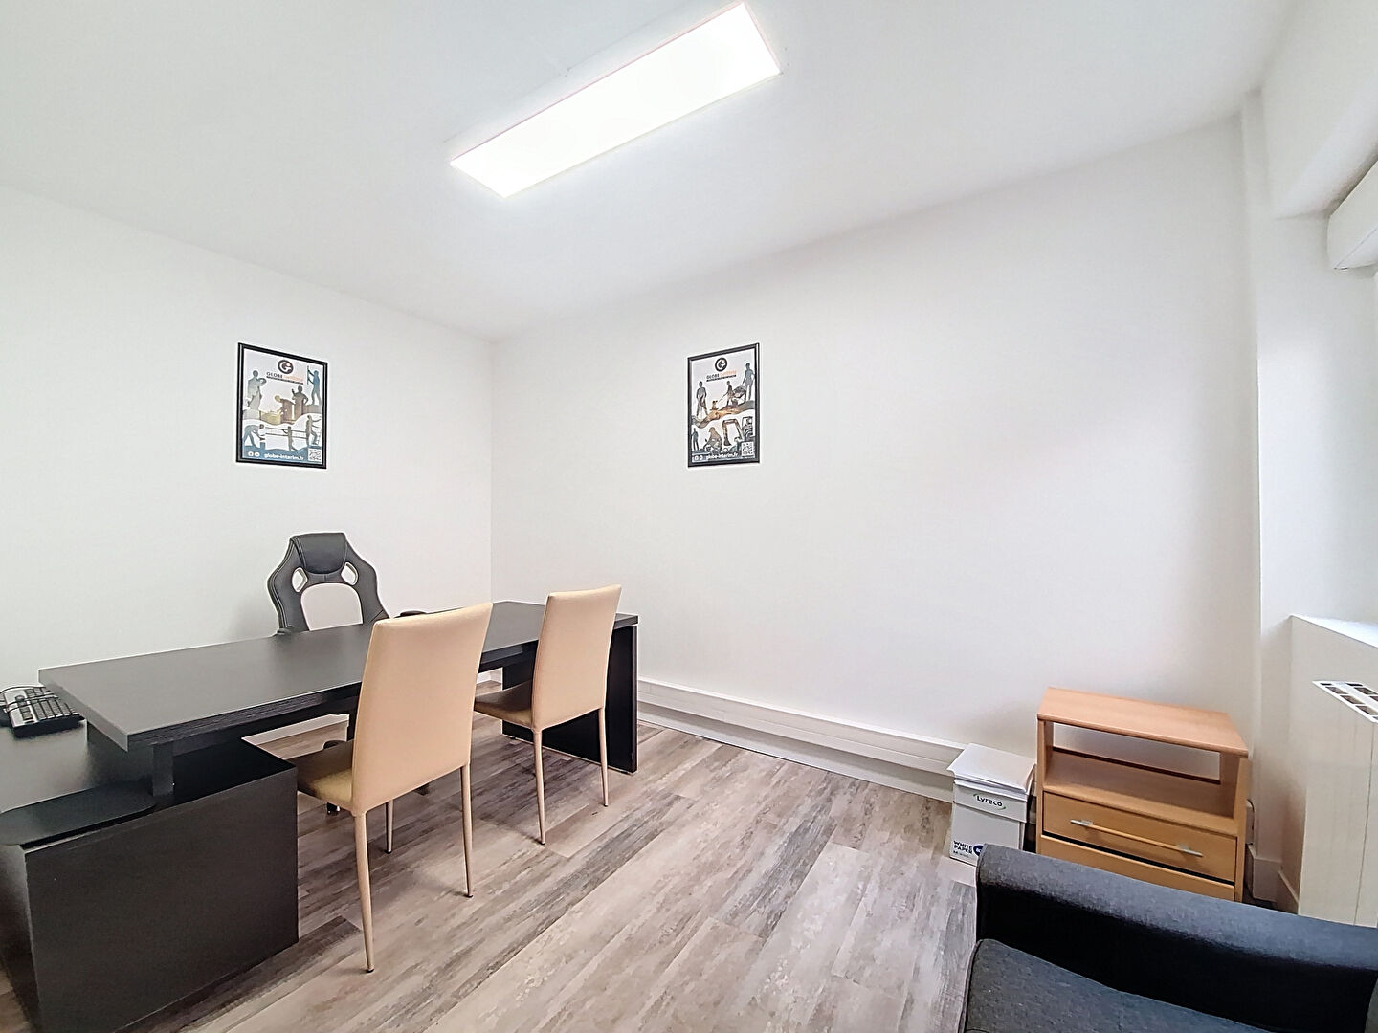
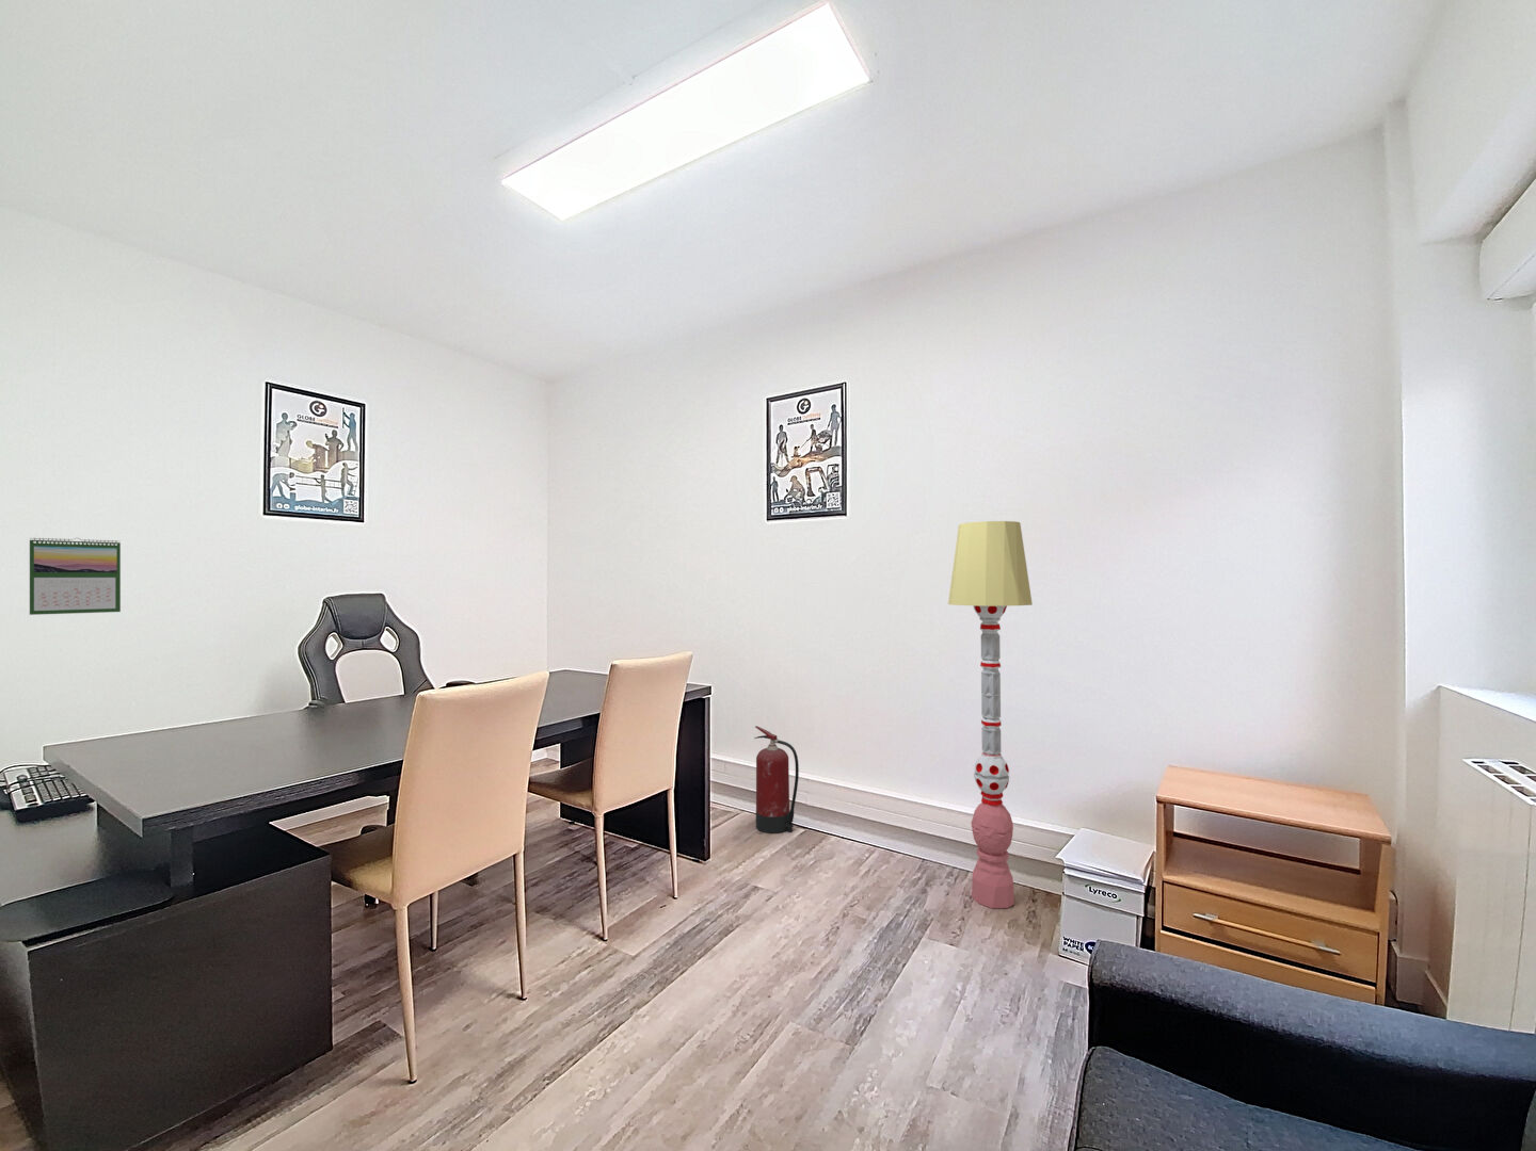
+ floor lamp [947,520,1034,909]
+ calendar [29,537,122,615]
+ fire extinguisher [753,724,799,834]
